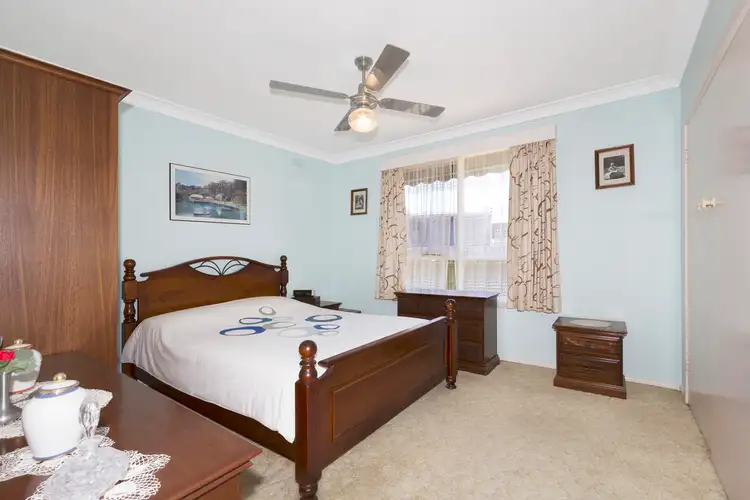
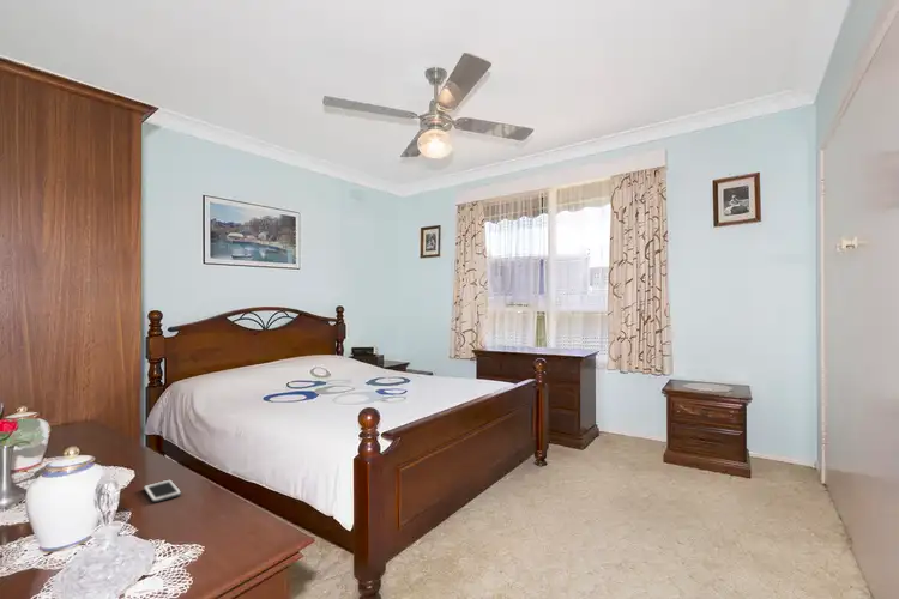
+ cell phone [143,478,182,503]
